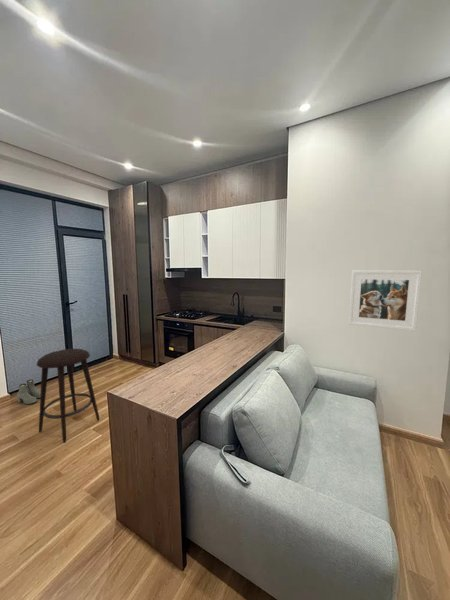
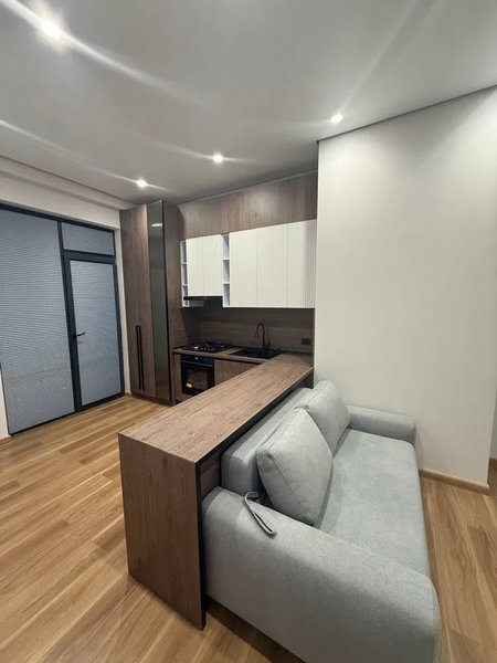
- boots [16,379,41,405]
- stool [36,348,100,443]
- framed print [348,269,423,332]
